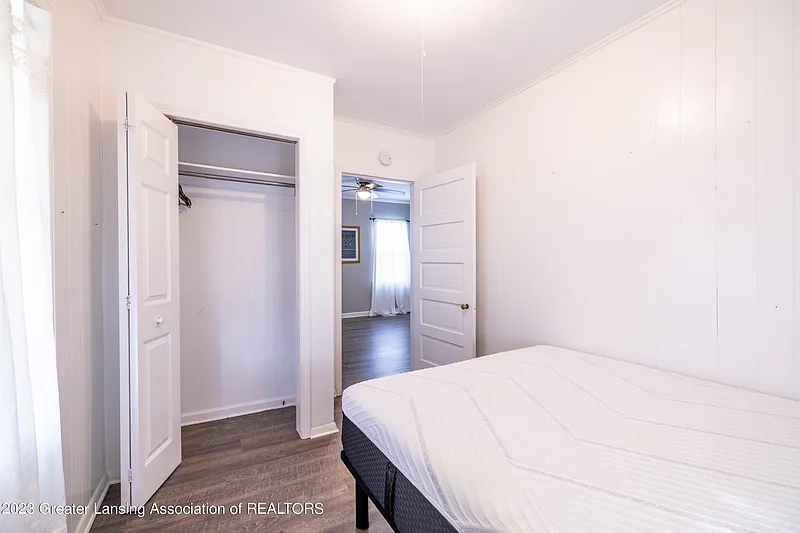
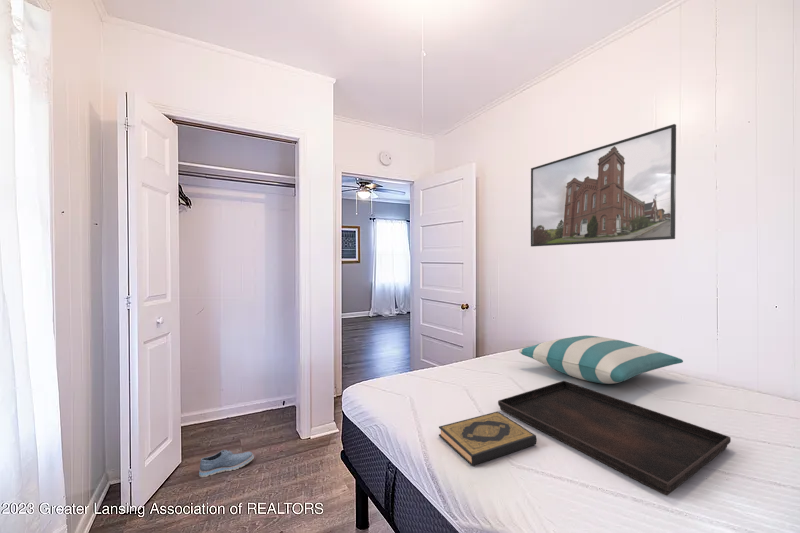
+ serving tray [497,380,732,496]
+ hardback book [438,410,538,467]
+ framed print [530,123,677,248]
+ pillow [518,335,684,385]
+ shoe [198,449,255,478]
